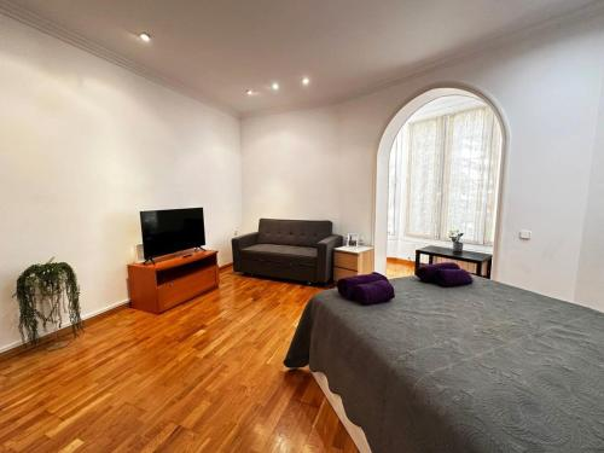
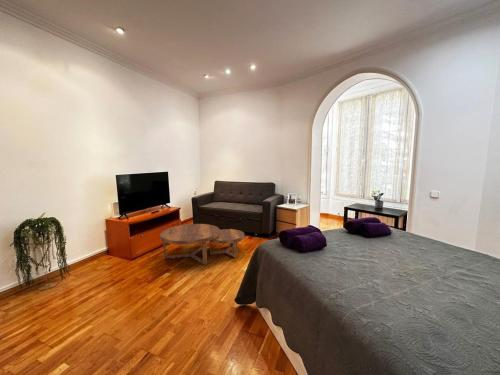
+ coffee table [159,223,245,266]
